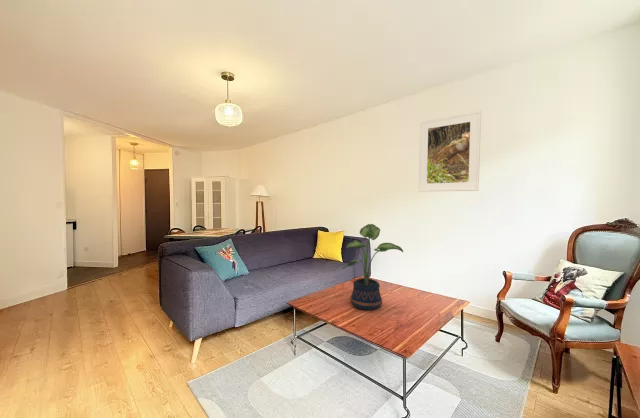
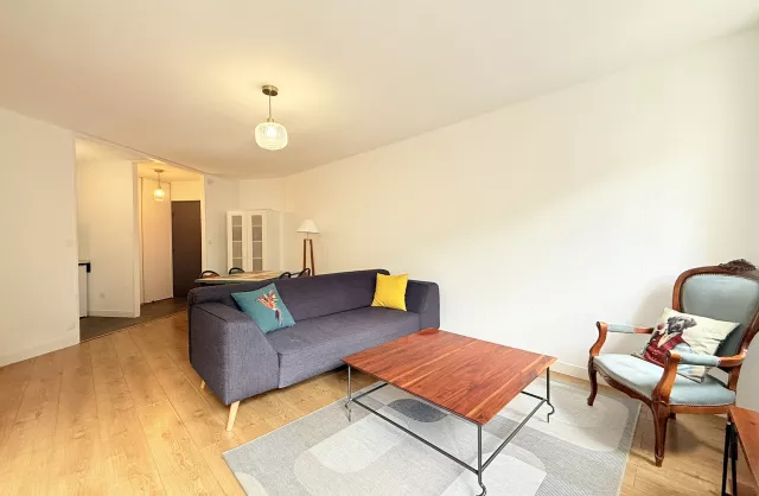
- potted plant [341,223,404,311]
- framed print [418,110,482,193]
